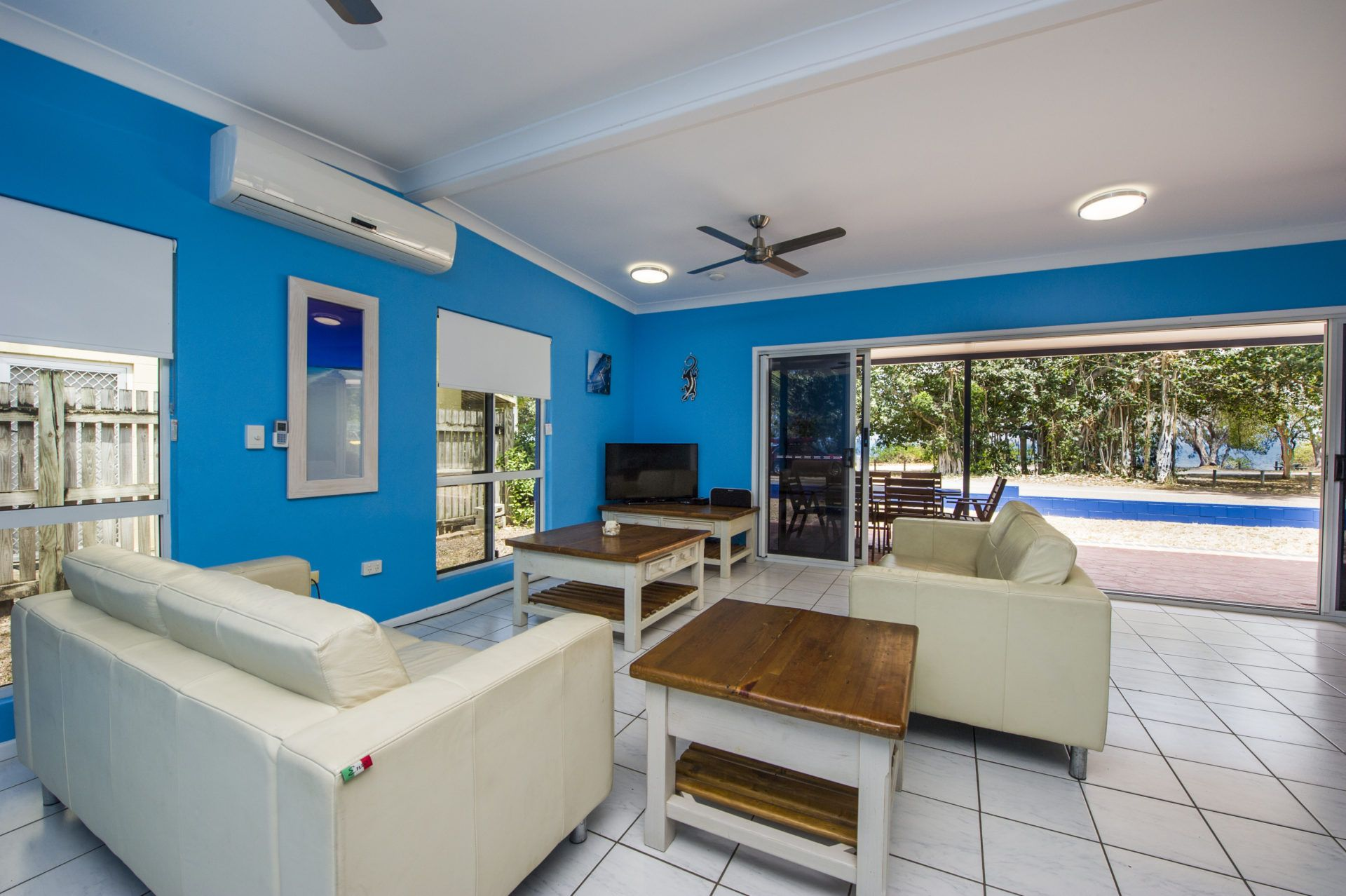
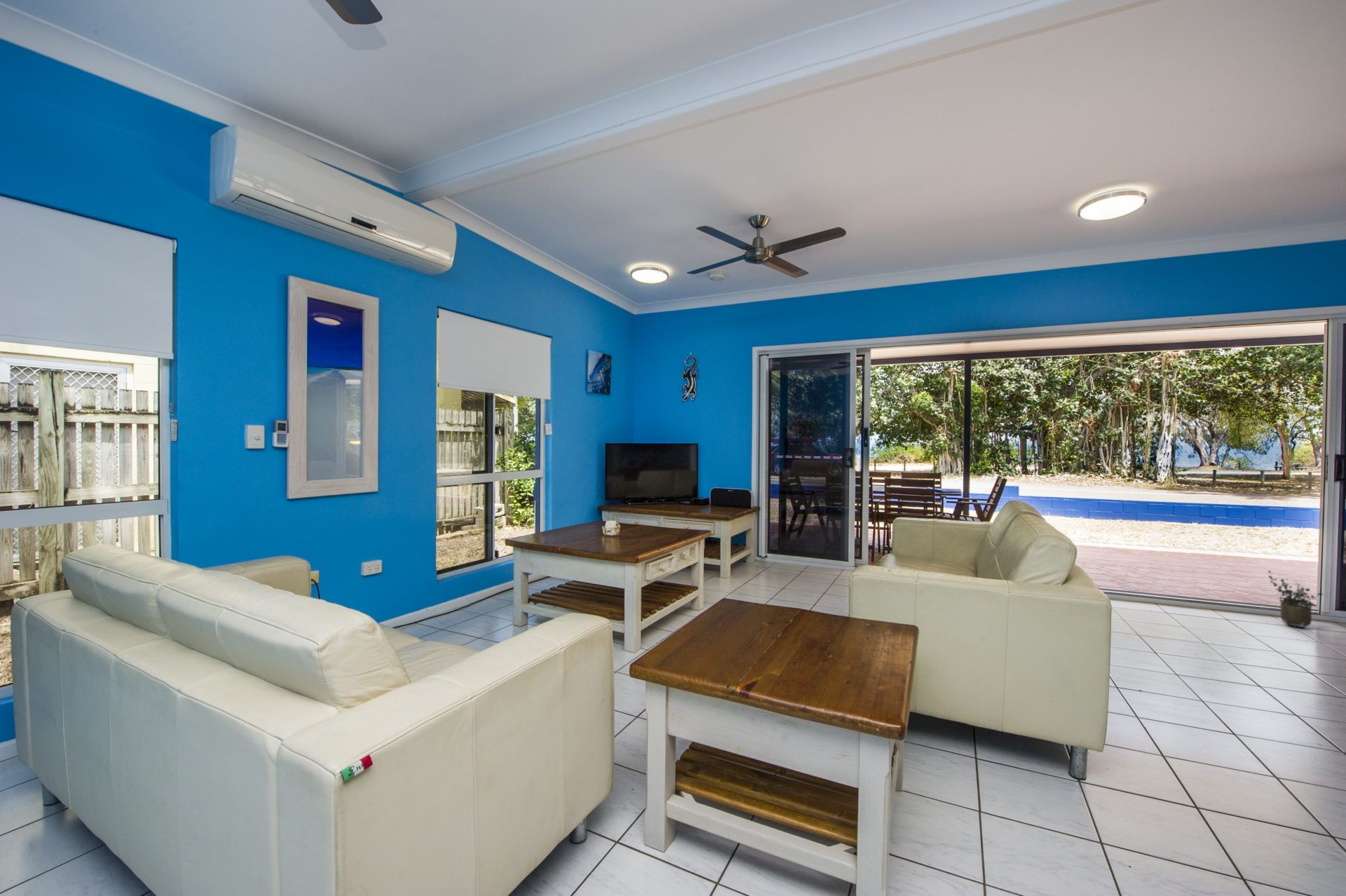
+ potted plant [1267,570,1324,628]
